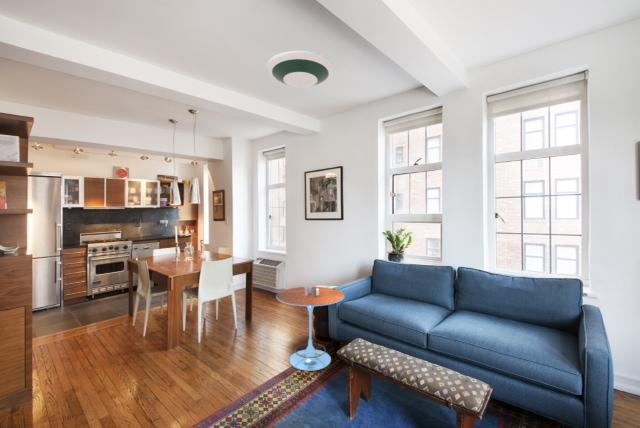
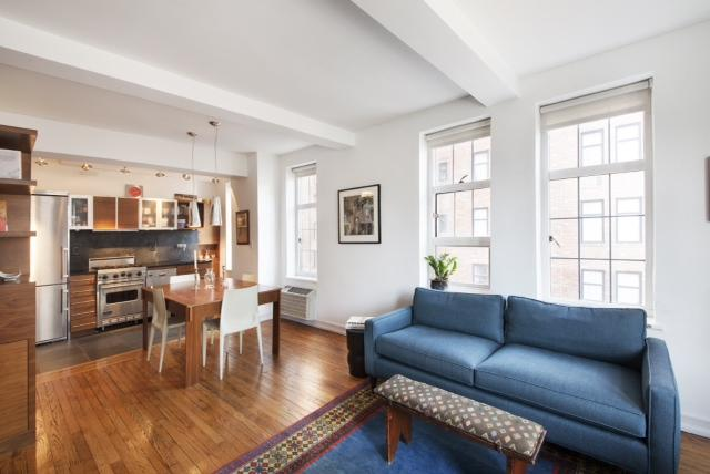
- side table [275,282,345,372]
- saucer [266,50,335,89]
